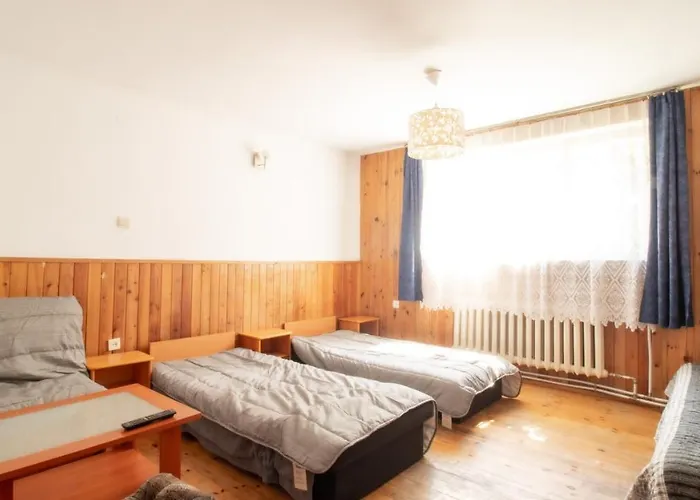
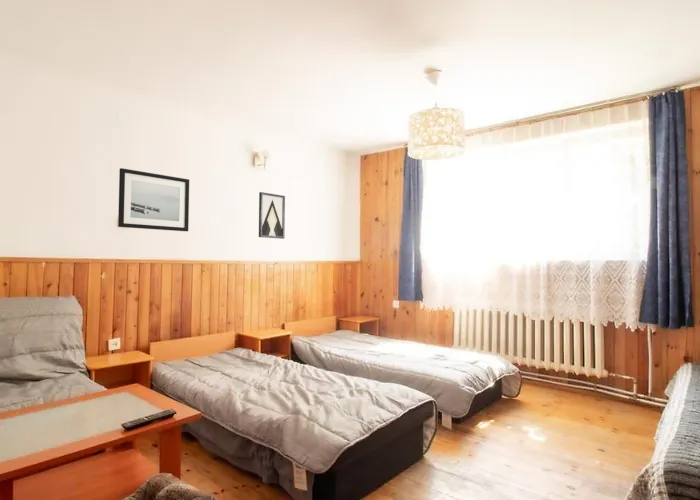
+ wall art [258,191,286,240]
+ wall art [117,167,190,232]
